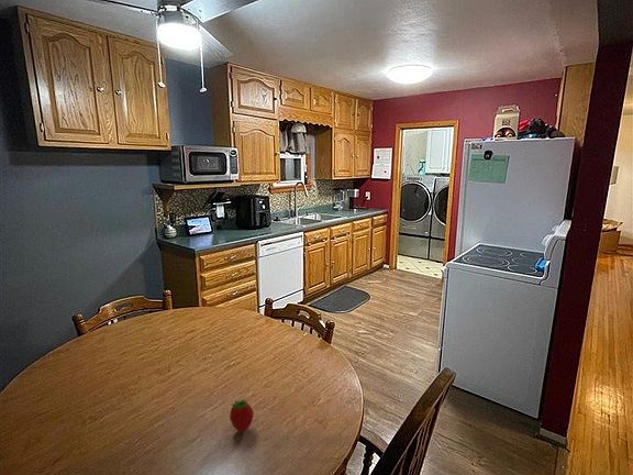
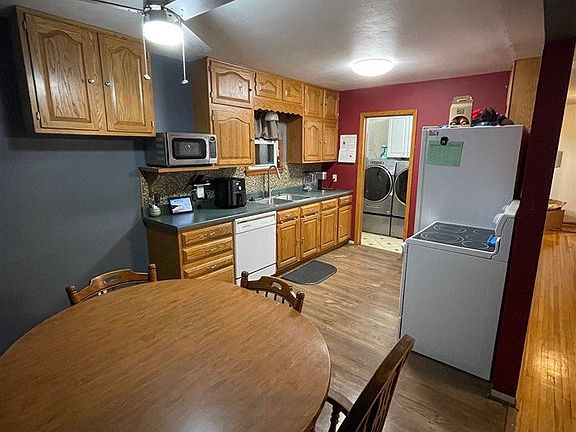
- fruit [229,398,255,433]
